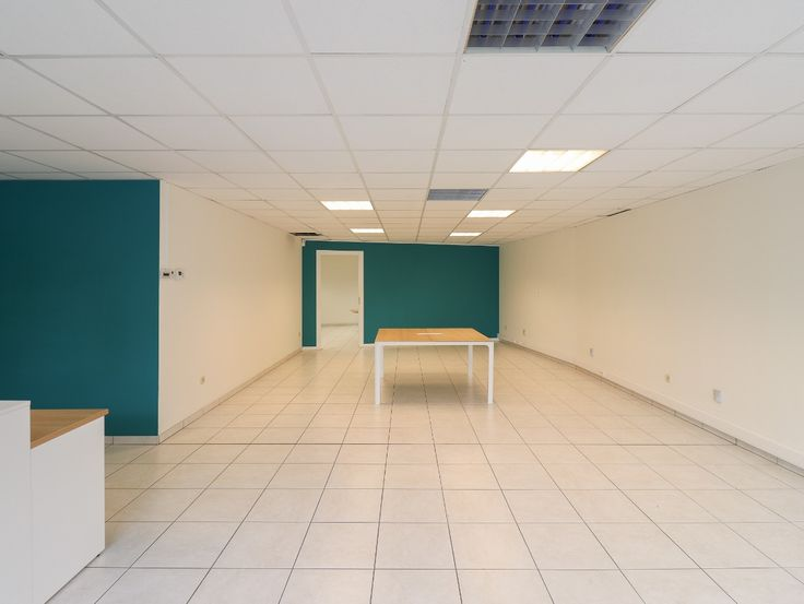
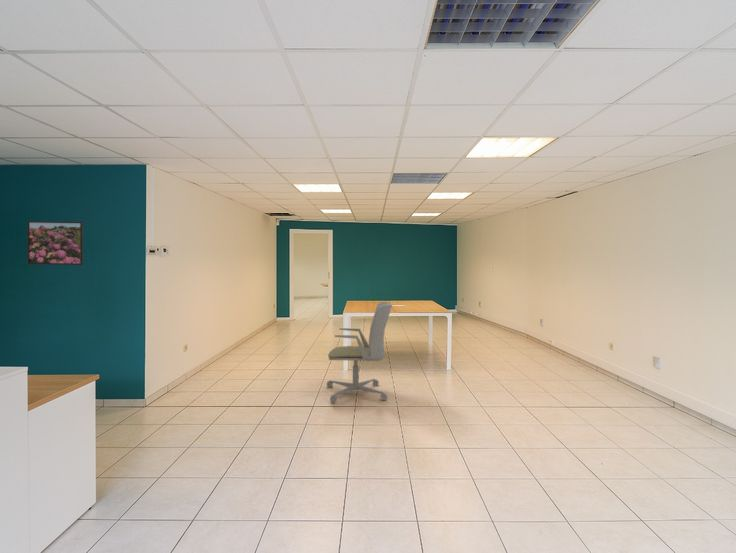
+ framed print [26,220,84,266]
+ office chair [326,301,393,404]
